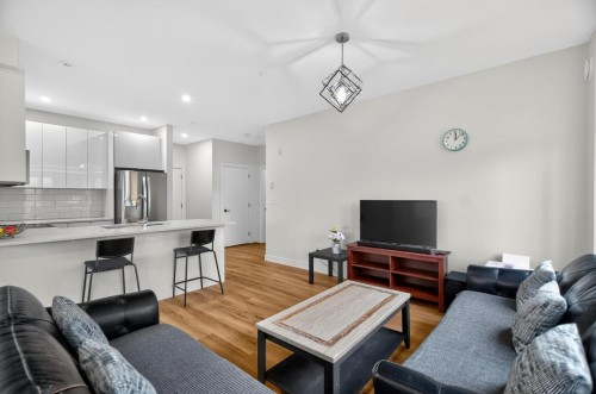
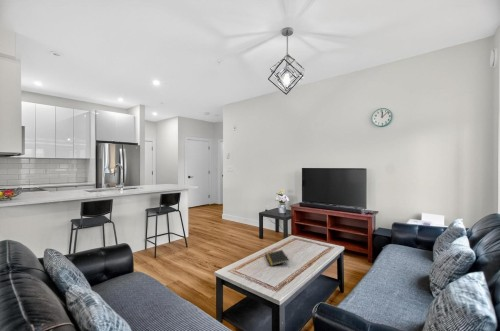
+ notepad [264,249,290,267]
